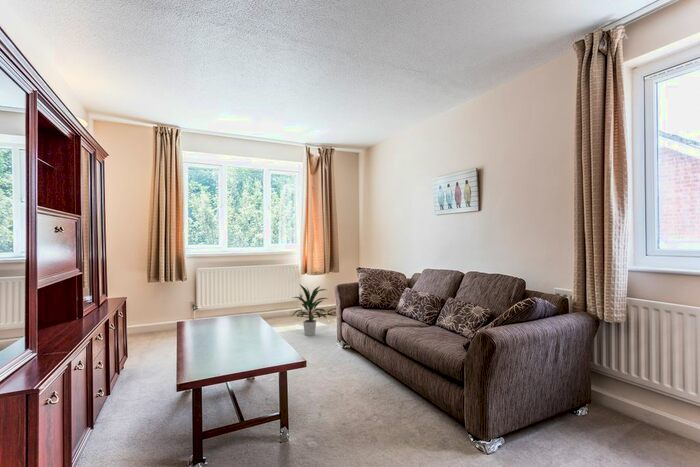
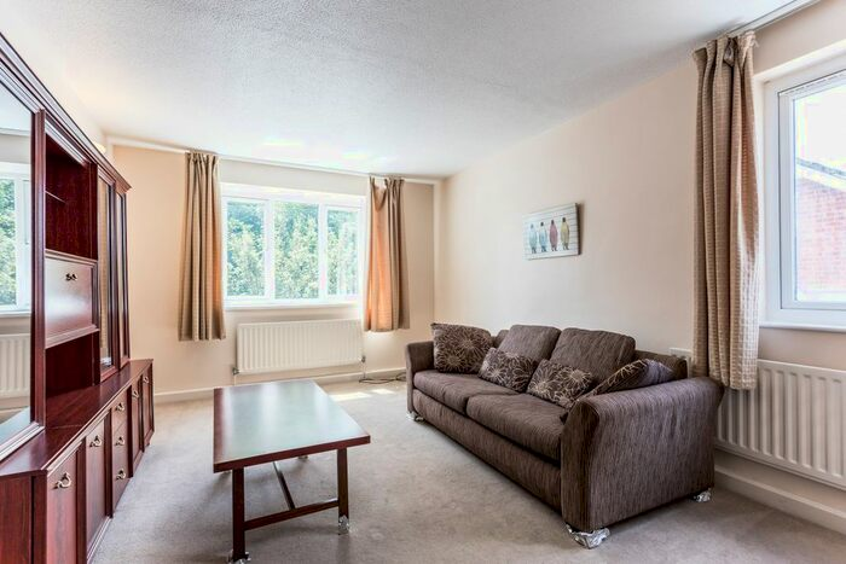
- indoor plant [291,284,330,337]
